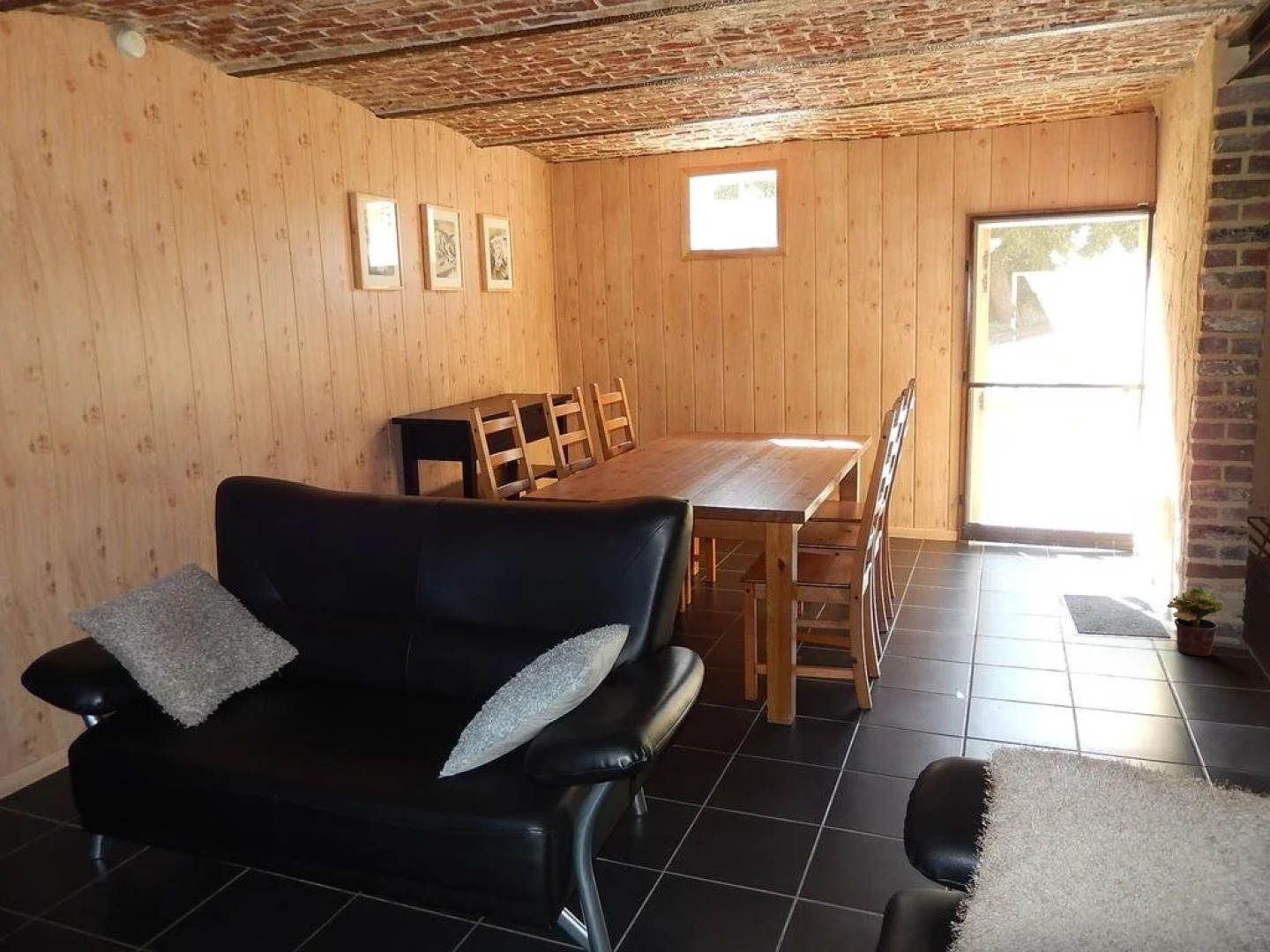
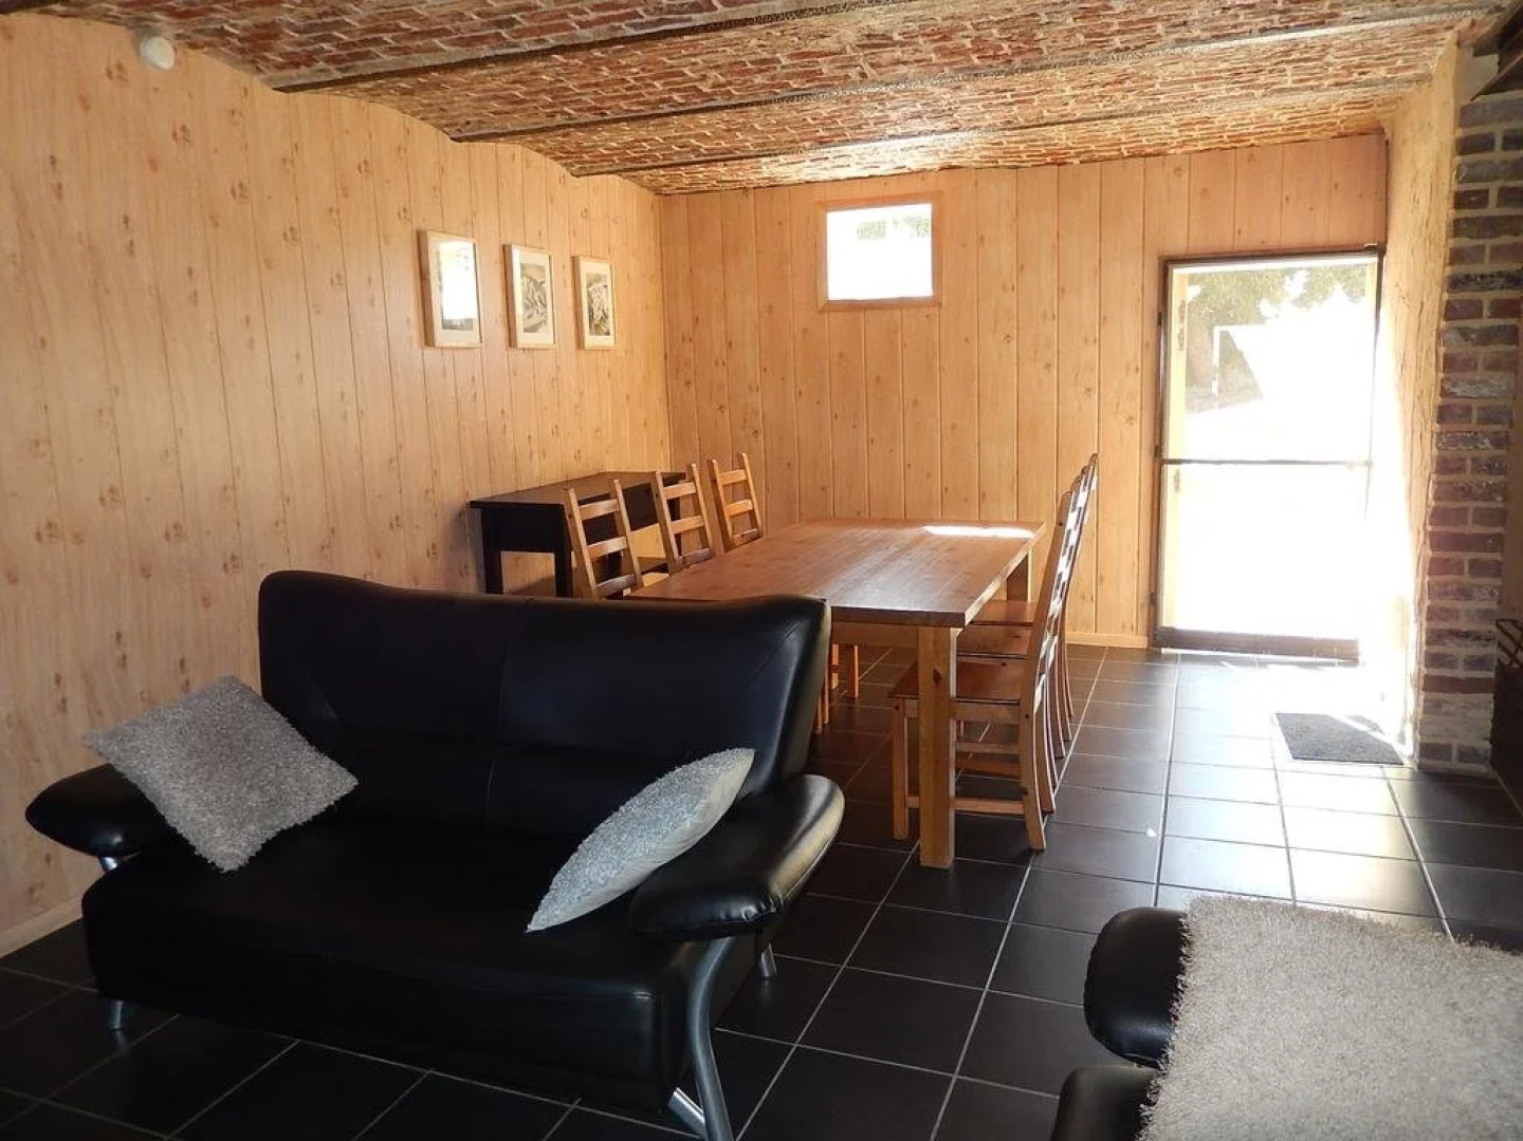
- potted plant [1166,586,1225,657]
